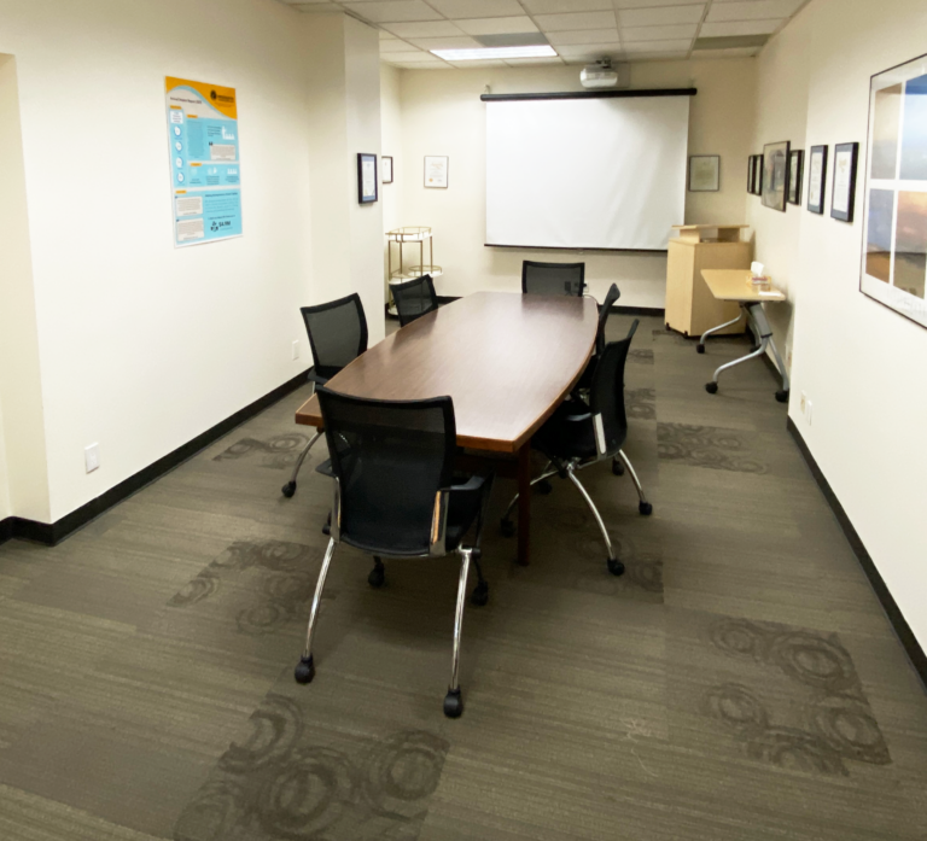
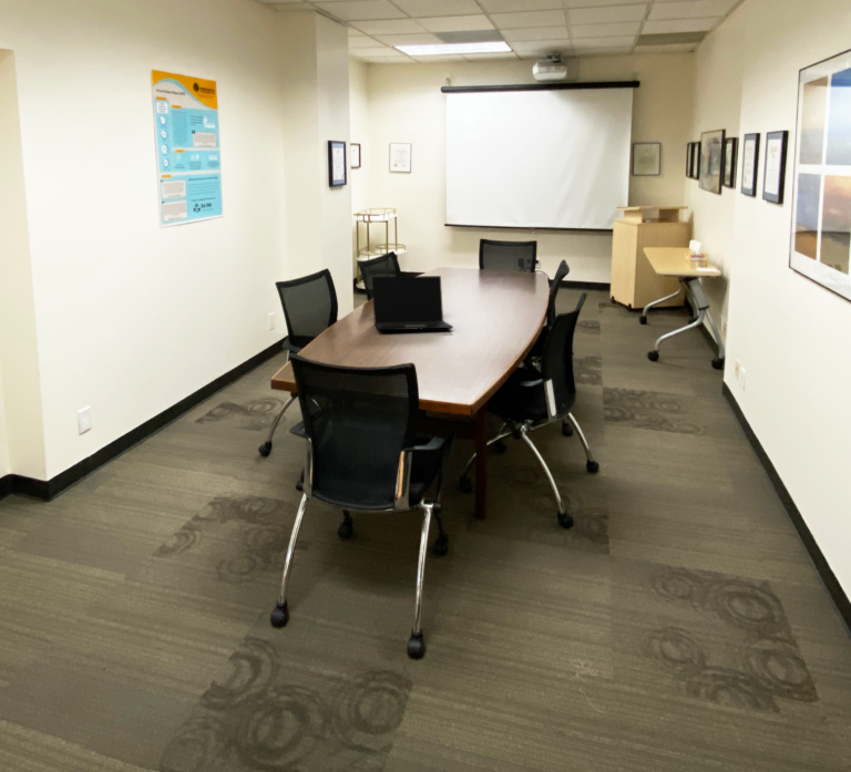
+ laptop [371,275,454,331]
